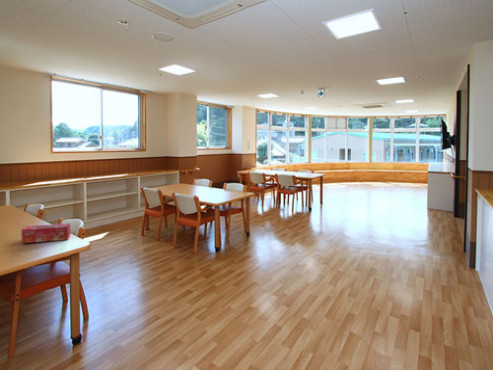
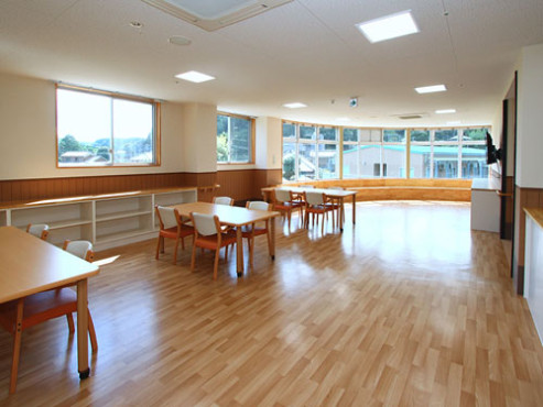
- tissue box [20,222,72,244]
